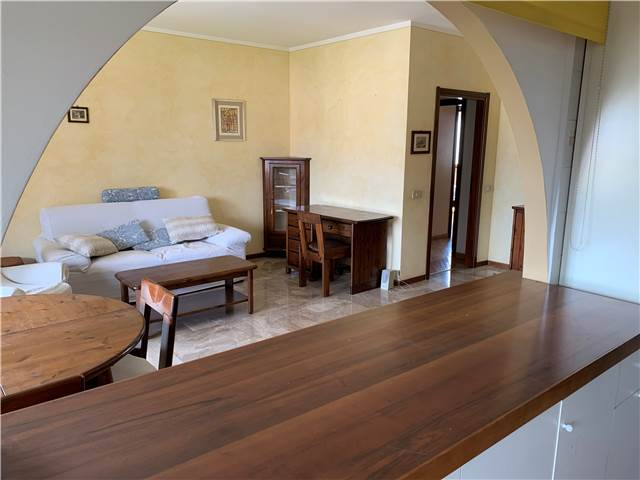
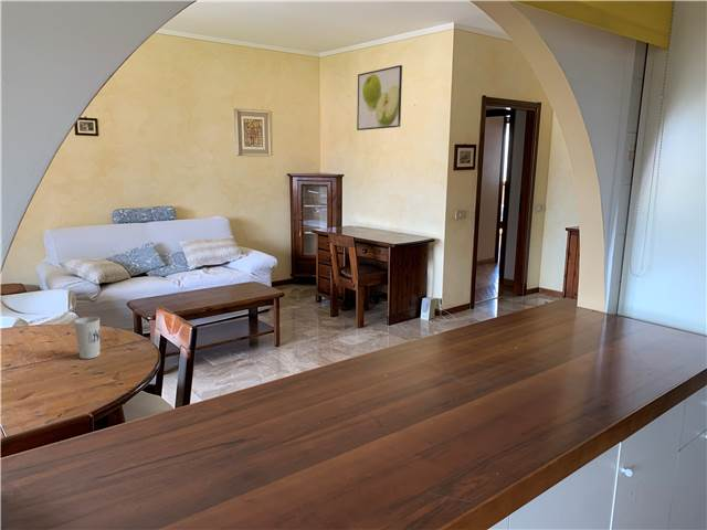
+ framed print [356,64,403,131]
+ cup [73,316,102,360]
